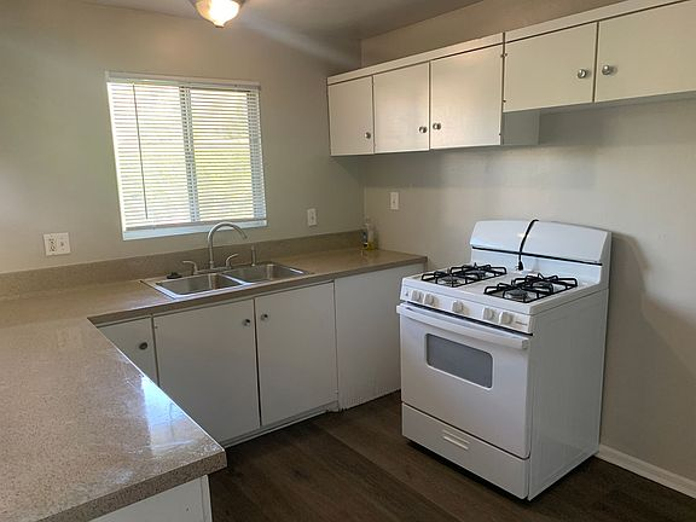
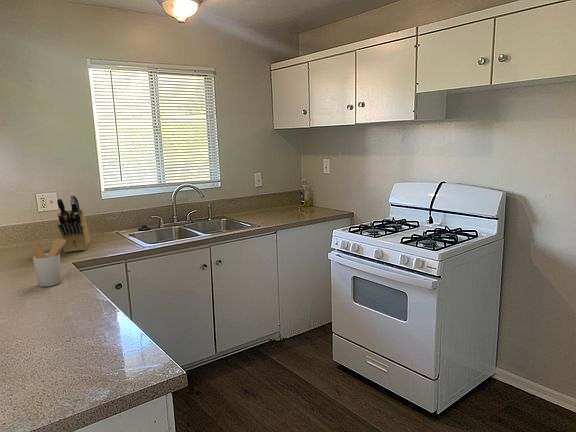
+ utensil holder [30,238,66,288]
+ knife block [56,194,91,253]
